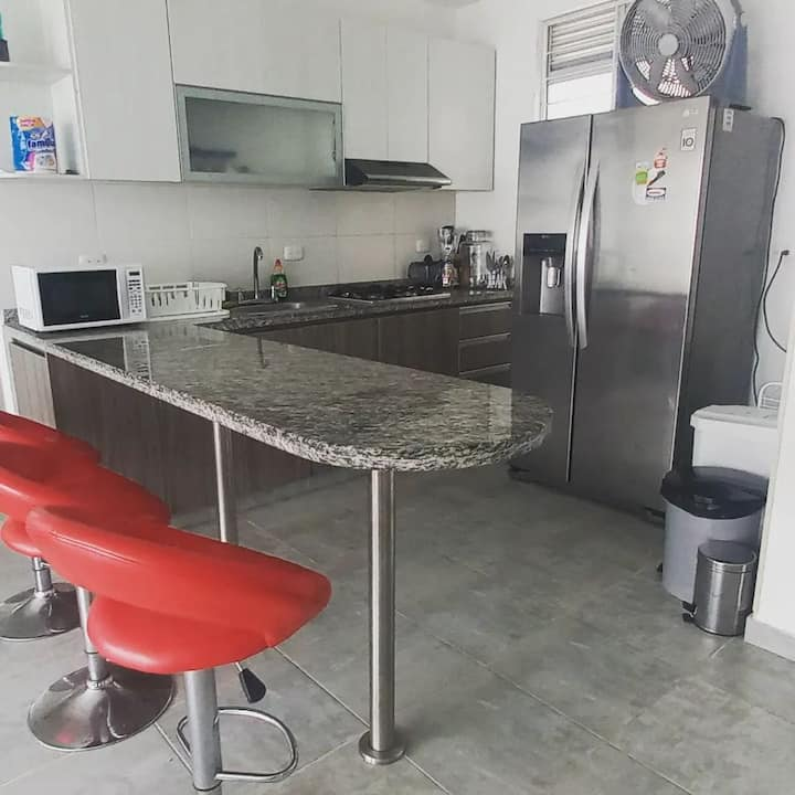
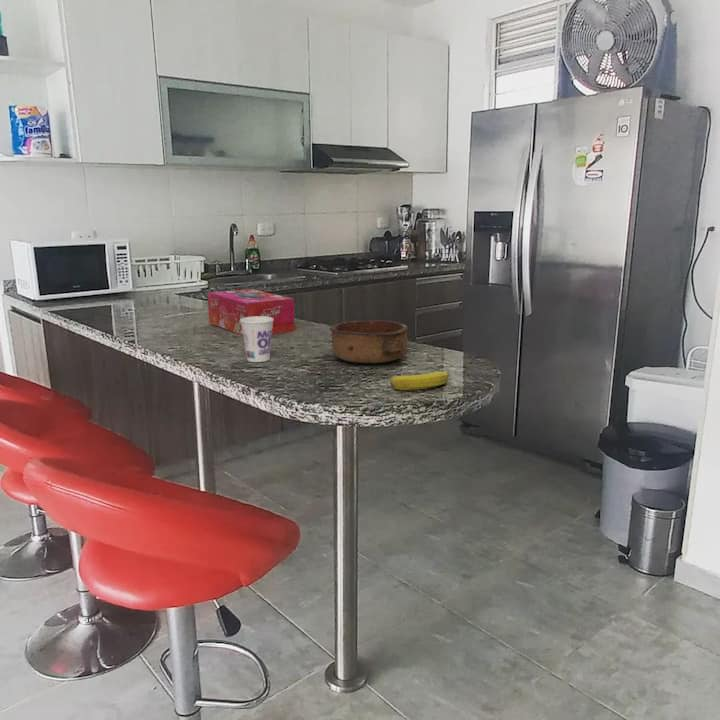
+ bowl [329,319,409,364]
+ banana [389,371,450,391]
+ cup [240,317,273,363]
+ tissue box [207,288,296,336]
